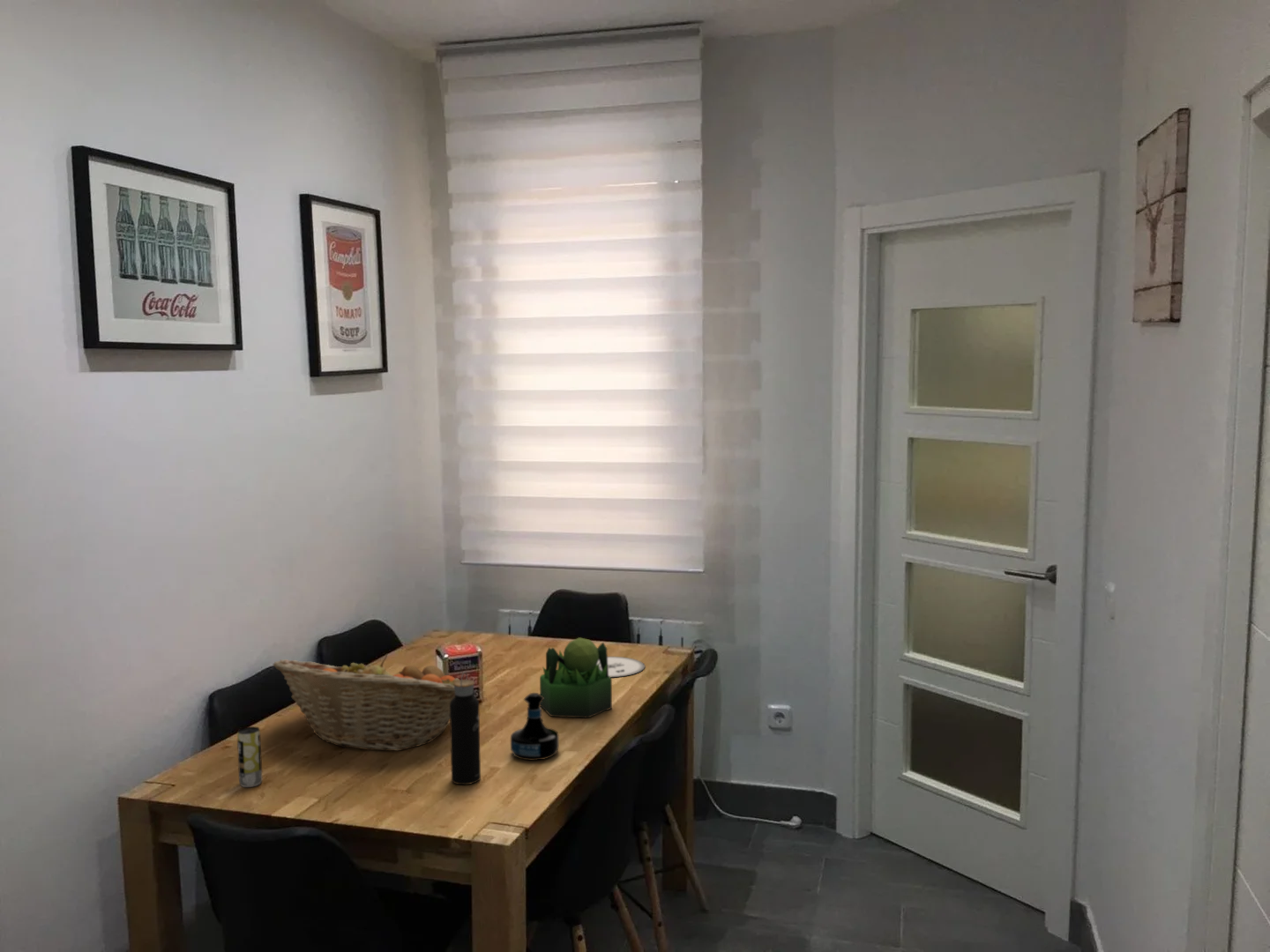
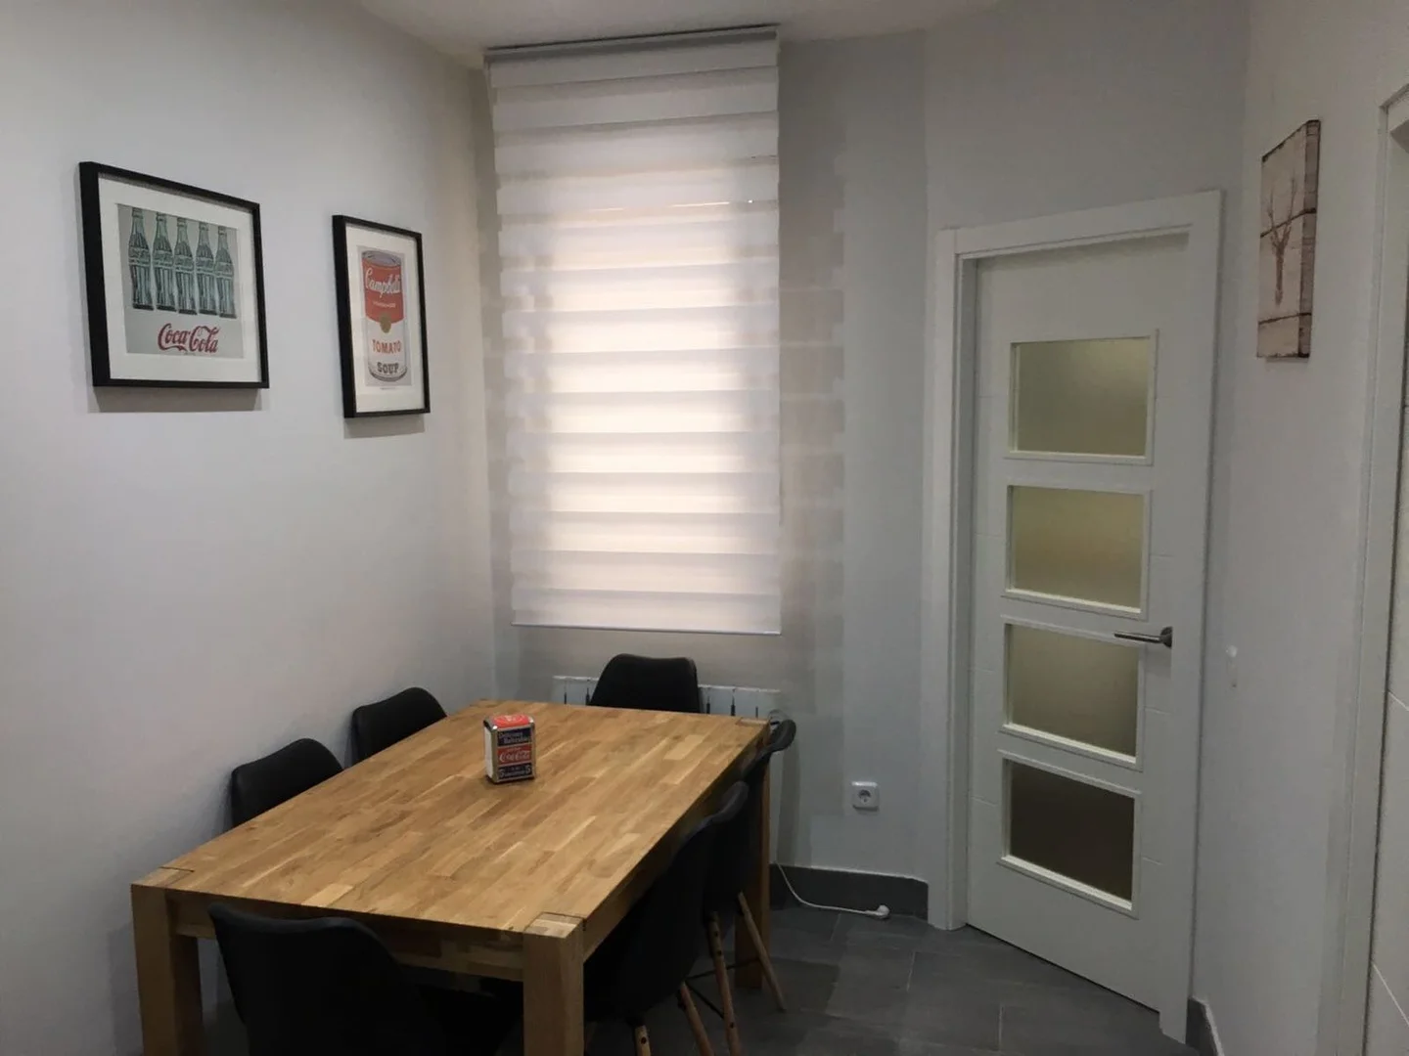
- beverage can [236,725,263,788]
- tequila bottle [510,692,560,762]
- fruit basket [272,653,460,752]
- plate [597,656,646,678]
- plant [539,636,613,718]
- water bottle [449,671,482,785]
